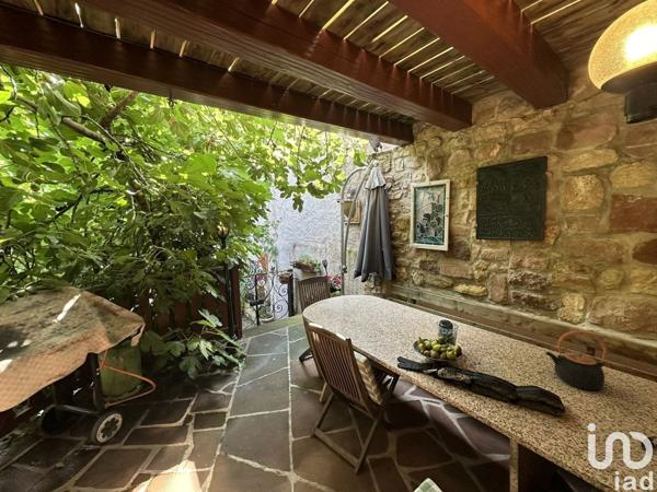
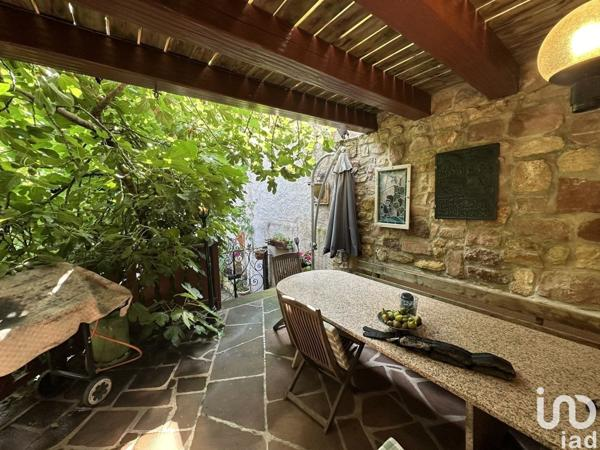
- teapot [544,329,608,391]
